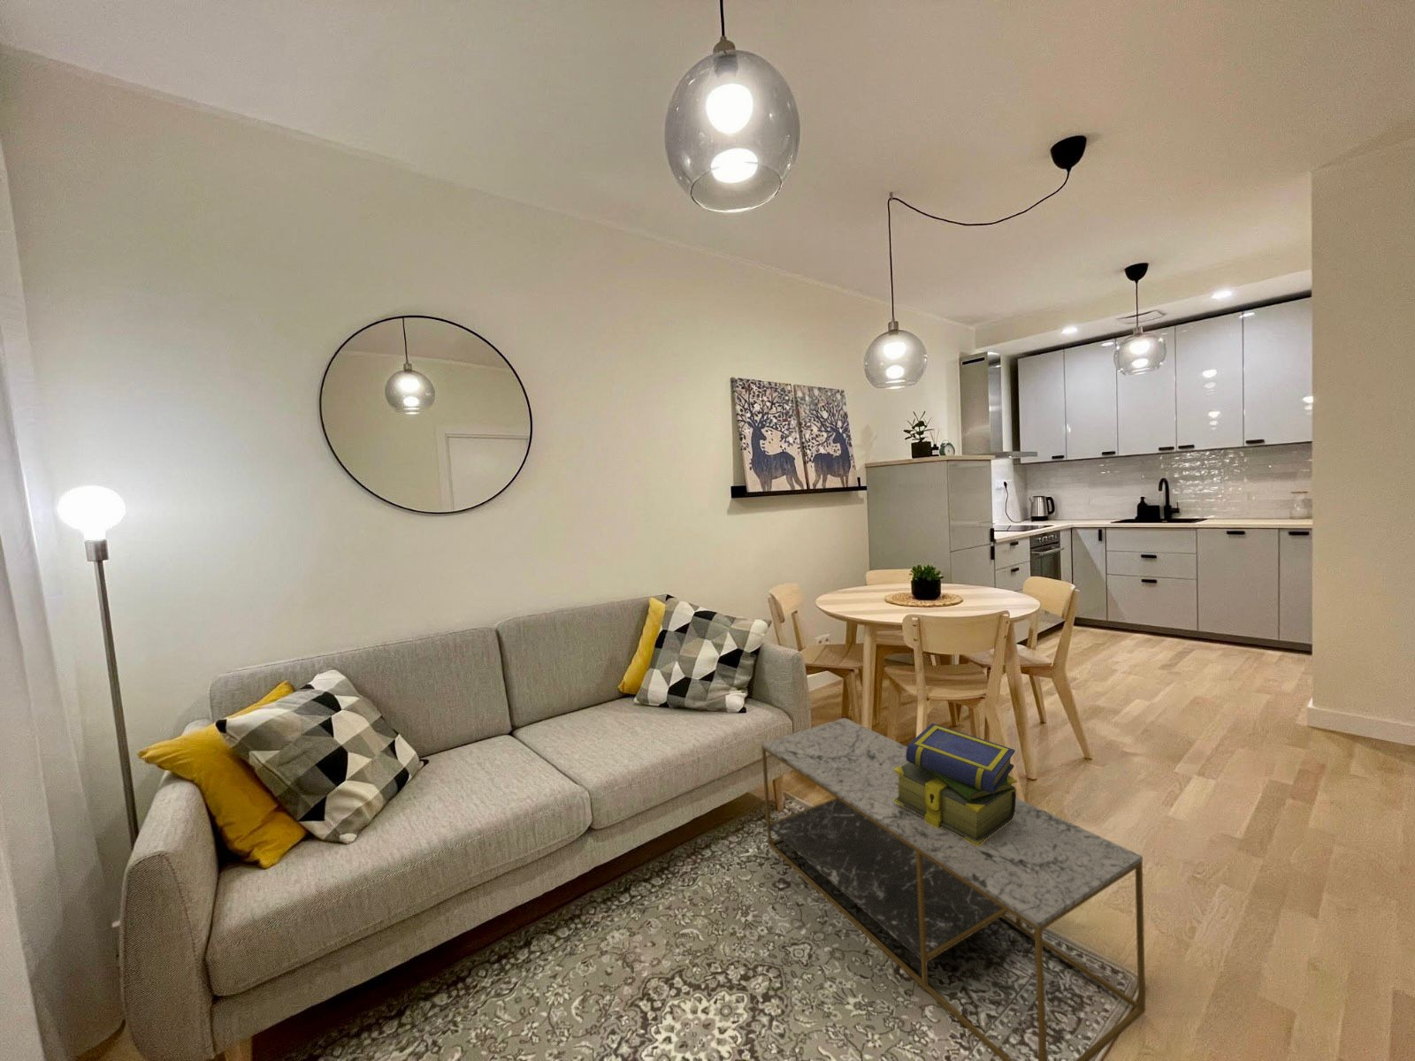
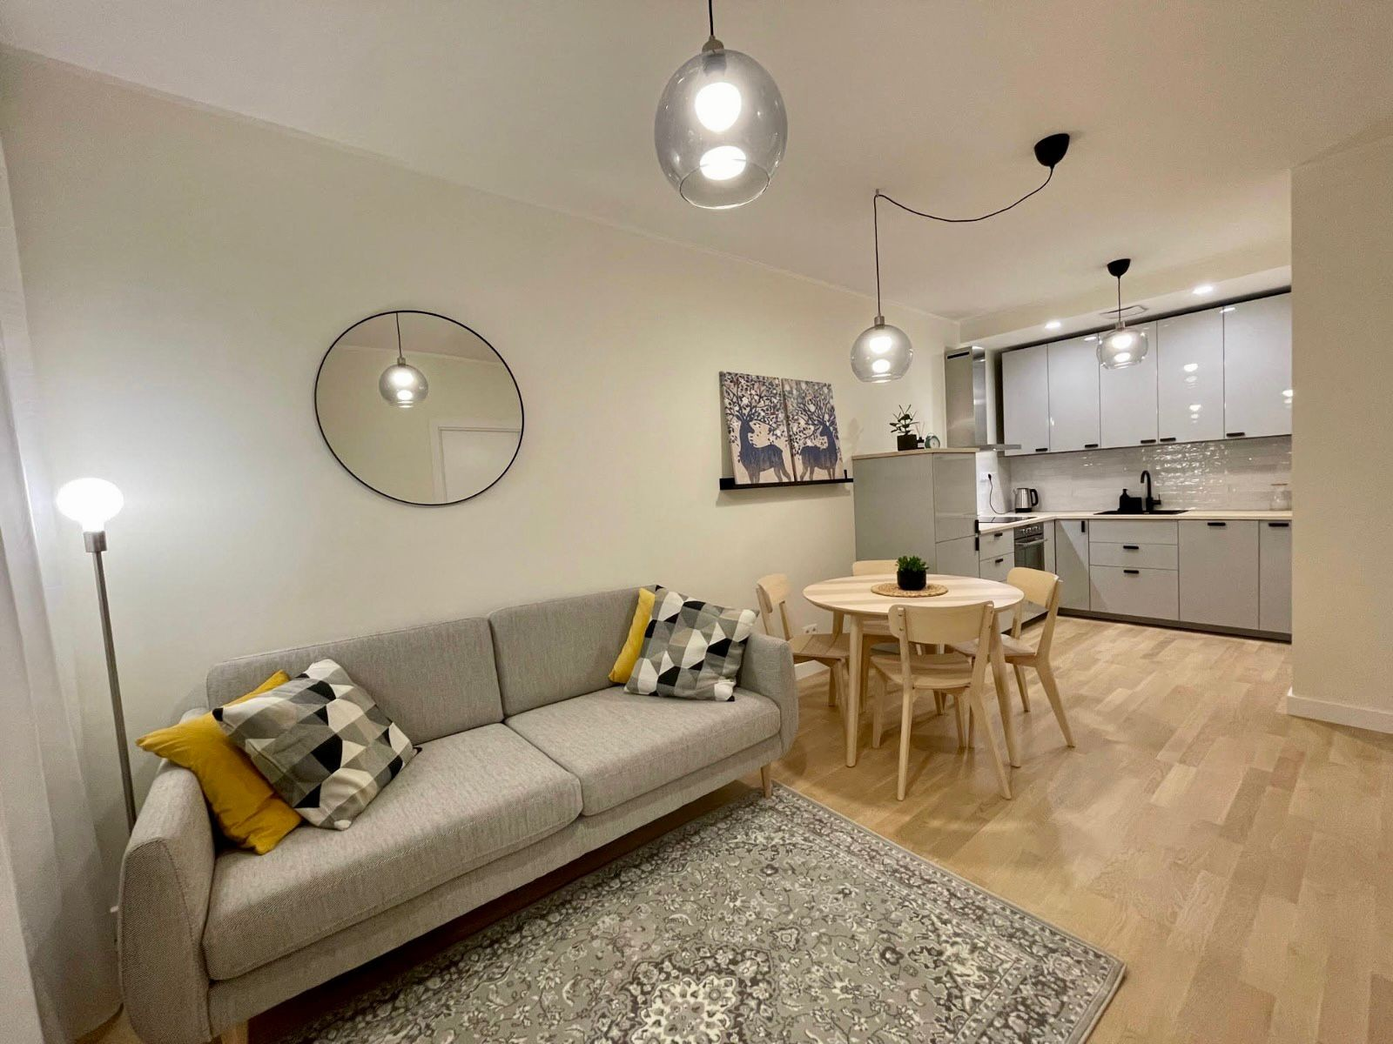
- coffee table [761,717,1146,1061]
- stack of books [894,722,1018,846]
